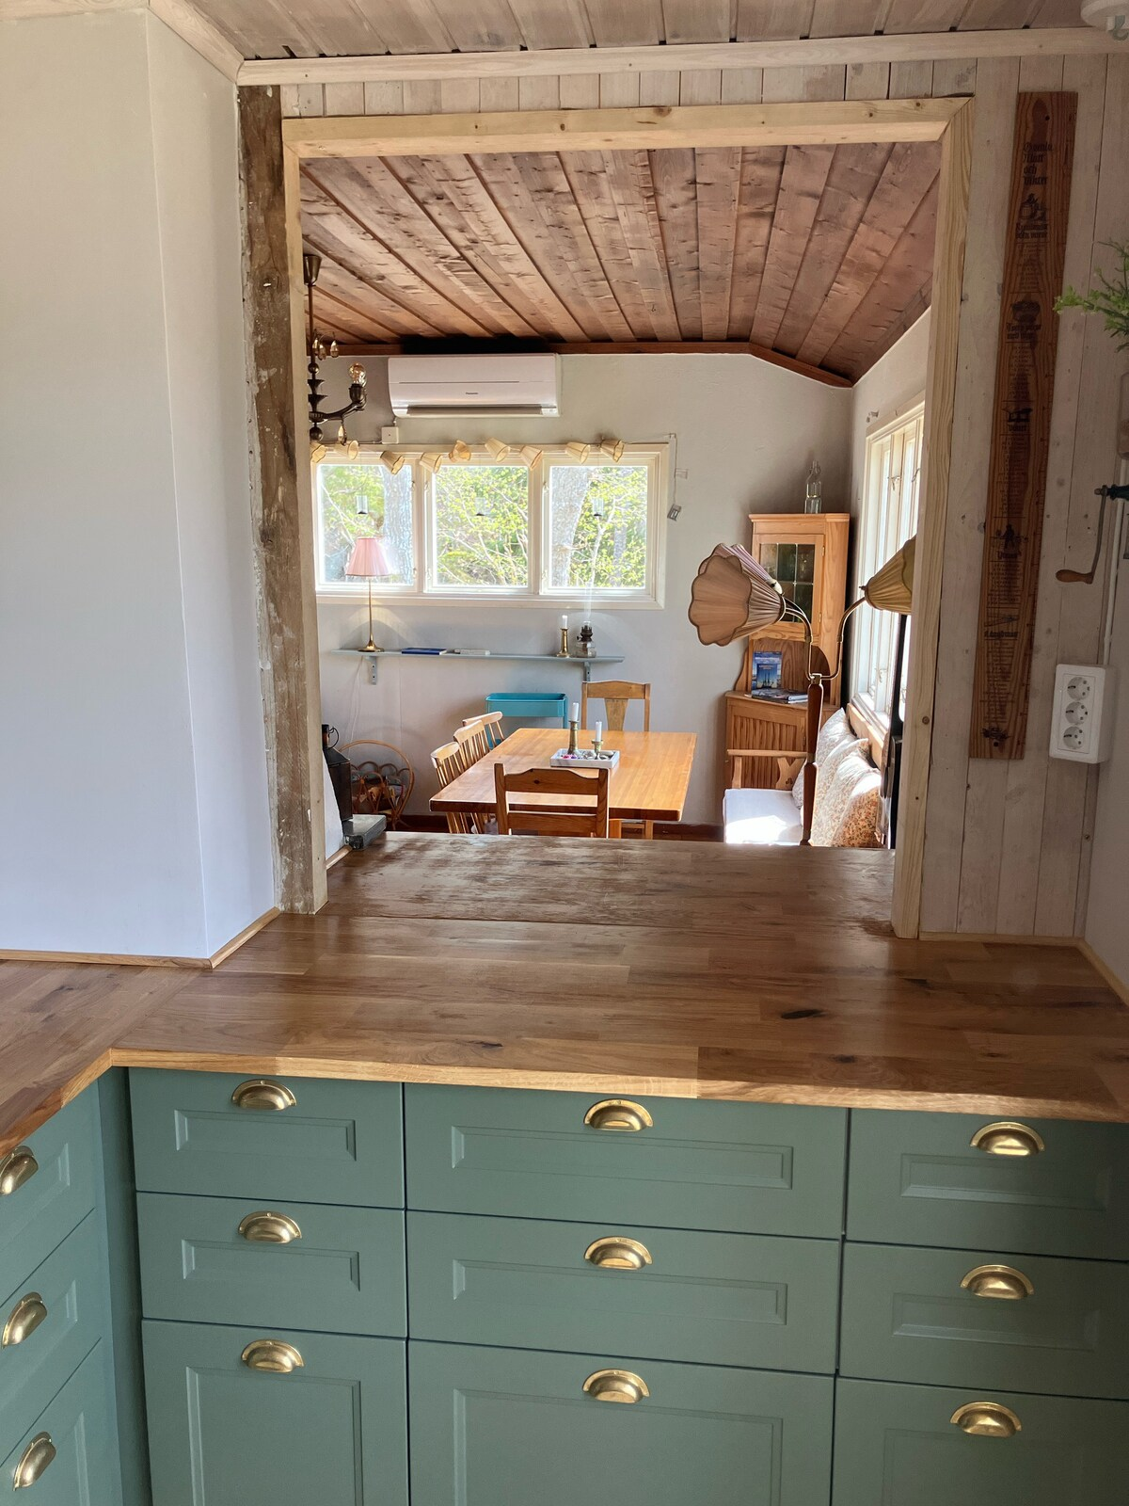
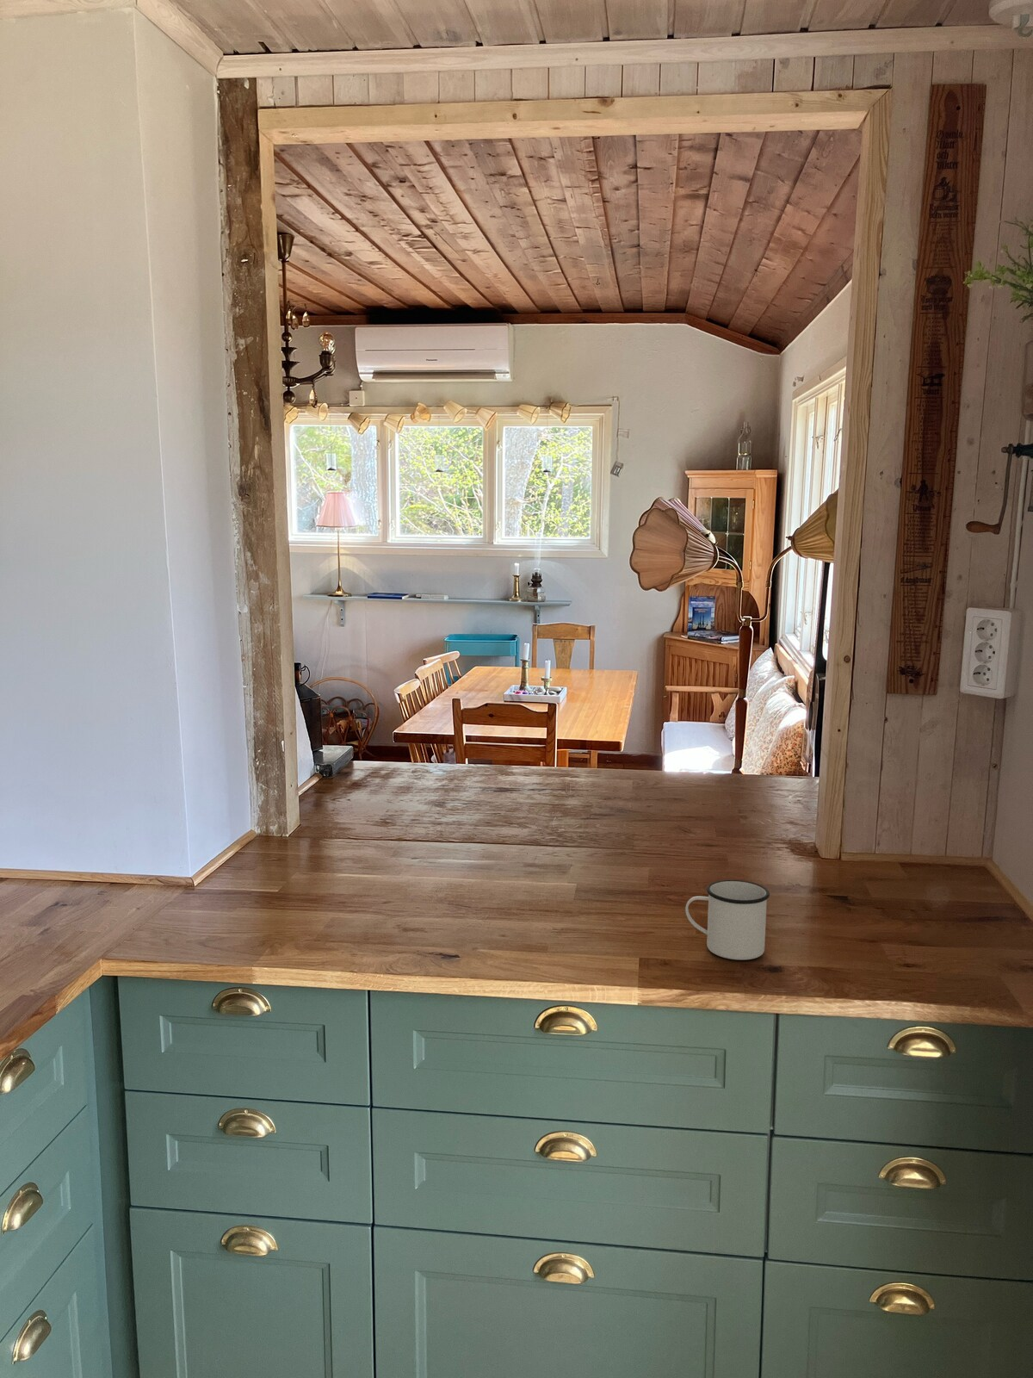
+ mug [685,879,770,961]
